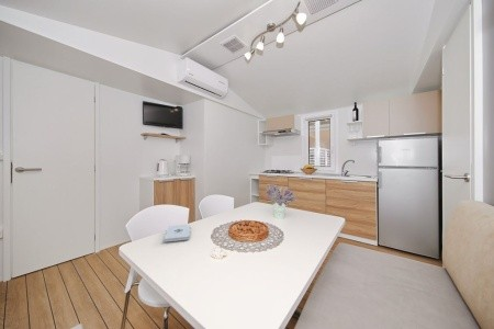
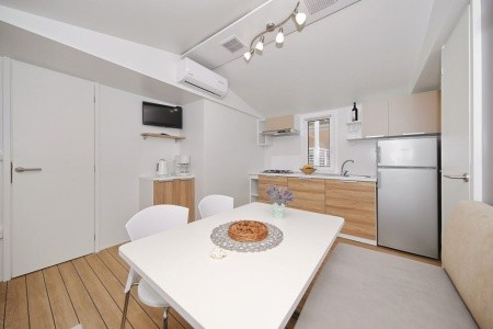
- notepad [162,224,191,243]
